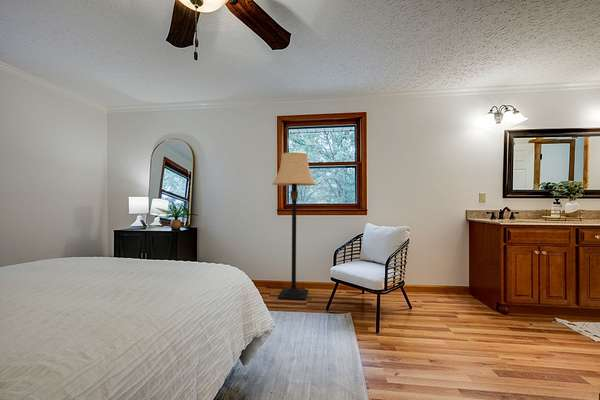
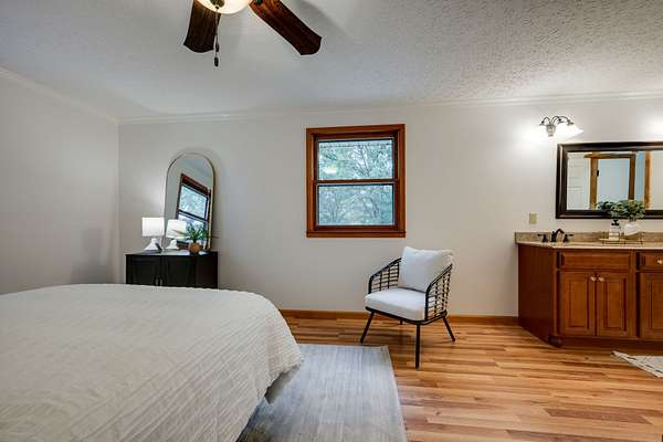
- lamp [271,151,317,302]
